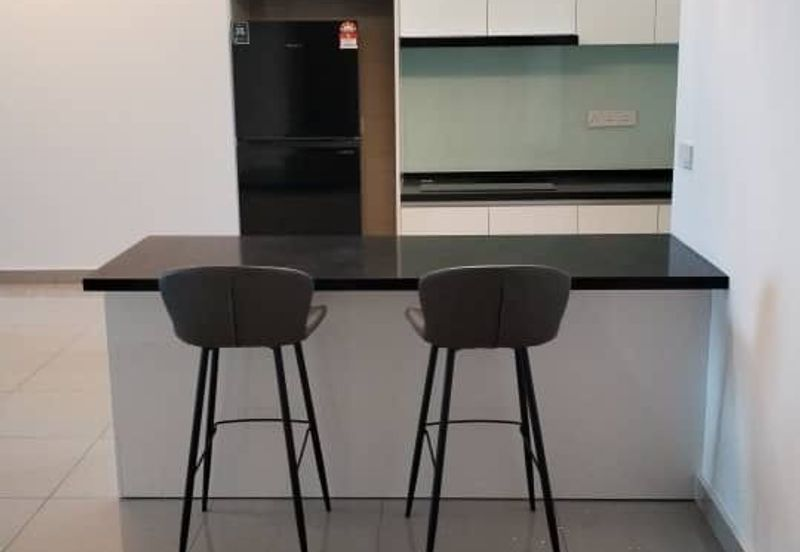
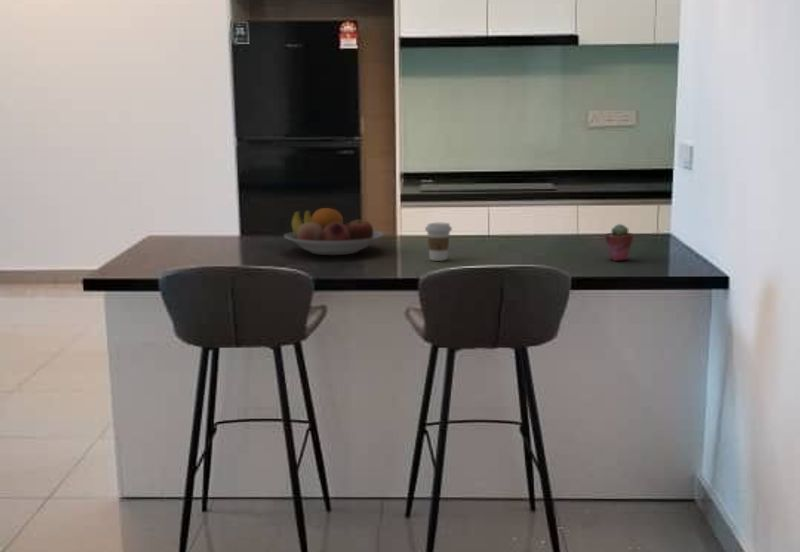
+ coffee cup [424,222,453,262]
+ potted succulent [604,223,634,262]
+ fruit bowl [283,207,385,256]
